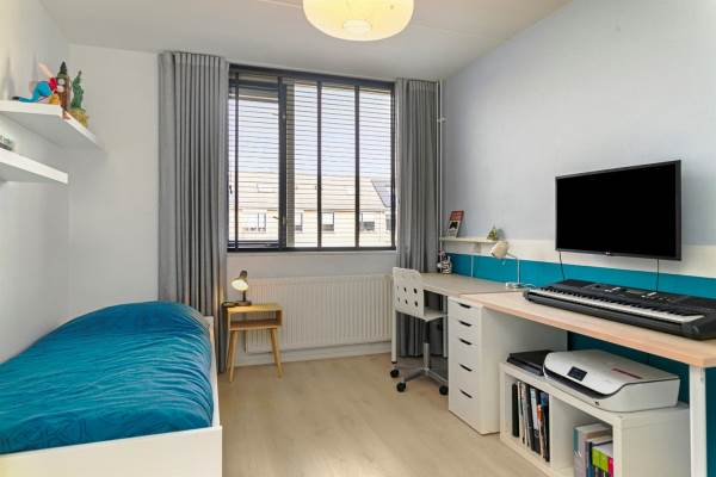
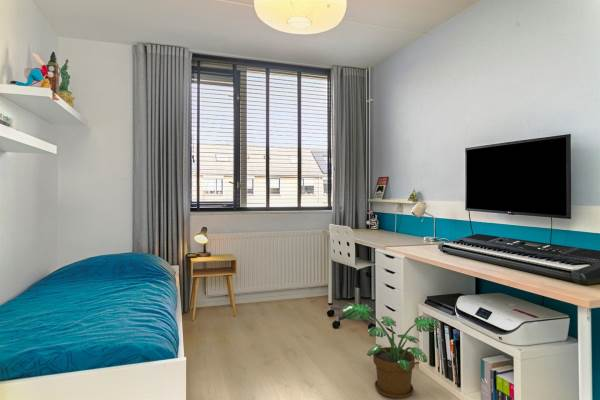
+ potted plant [339,302,440,399]
